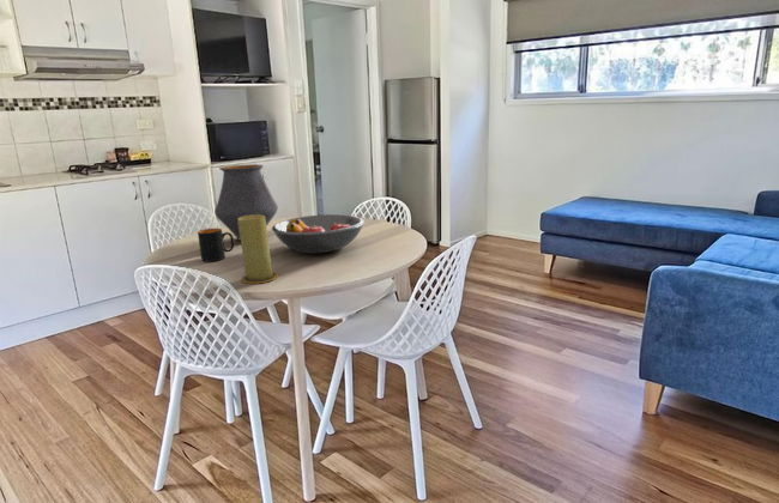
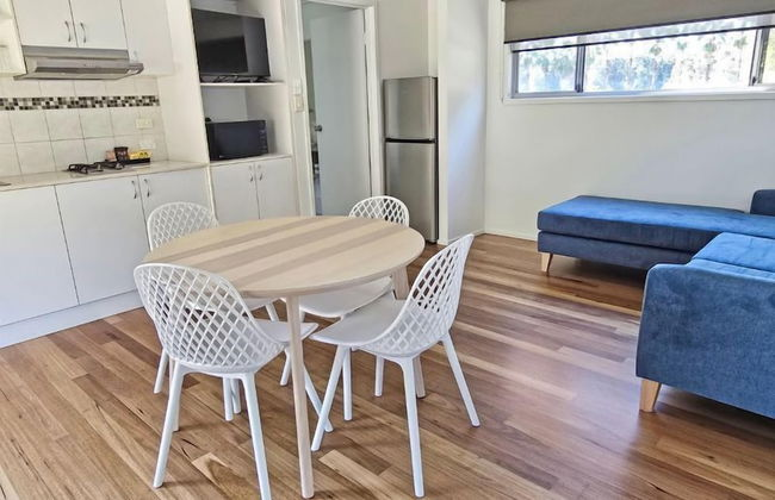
- candle [238,214,279,285]
- mug [197,228,235,262]
- fruit bowl [271,213,366,254]
- vase [213,163,279,241]
